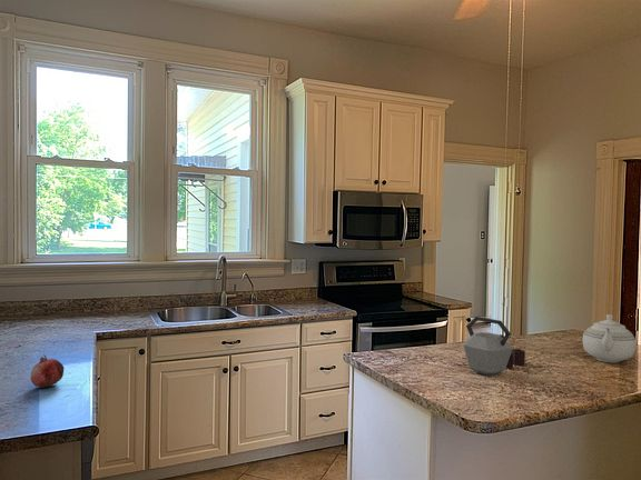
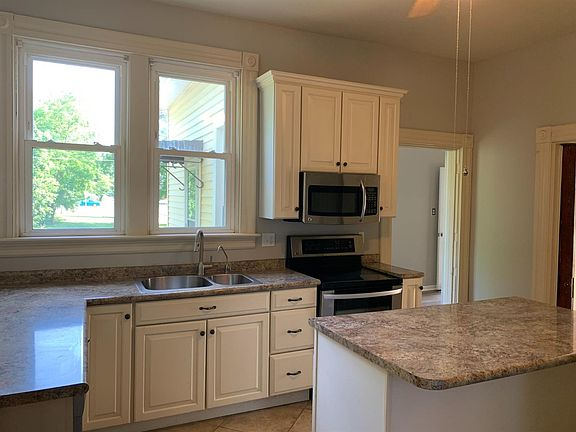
- kettle [462,316,526,377]
- fruit [29,353,65,388]
- teapot [582,313,638,364]
